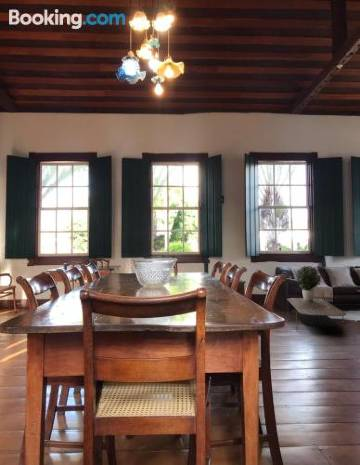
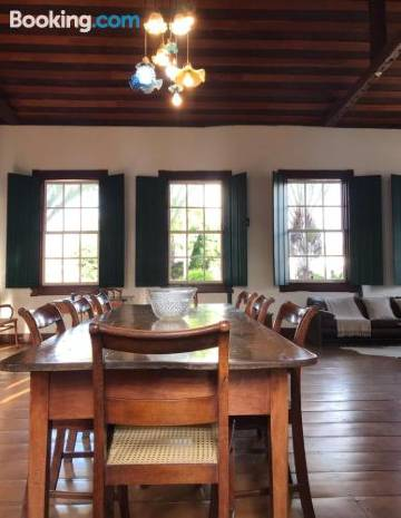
- potted plant [294,265,322,302]
- coffee table [286,297,347,334]
